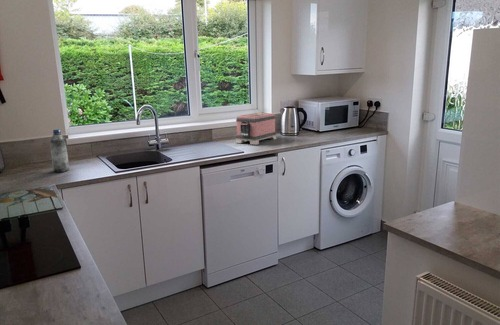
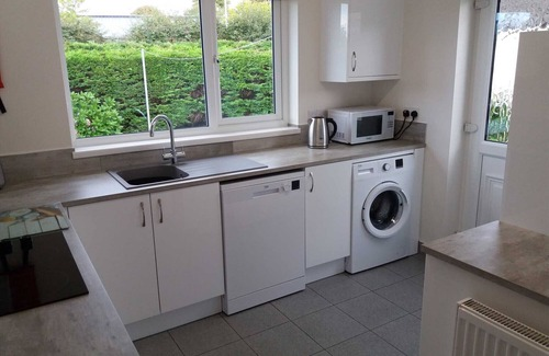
- toaster [235,112,278,146]
- water bottle [49,128,70,173]
